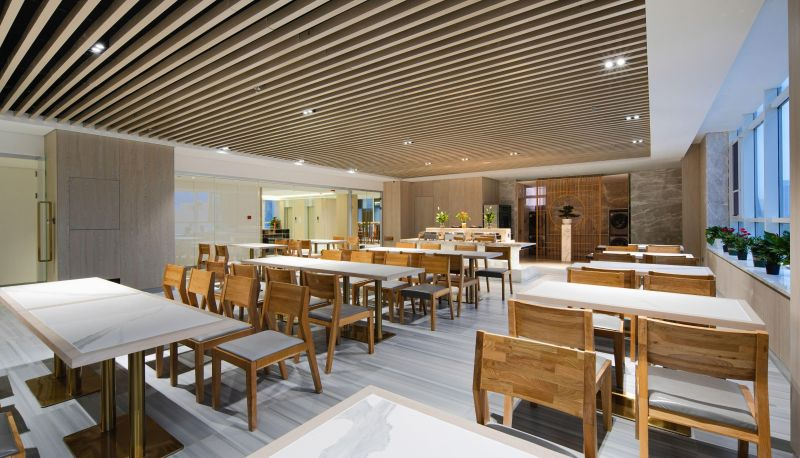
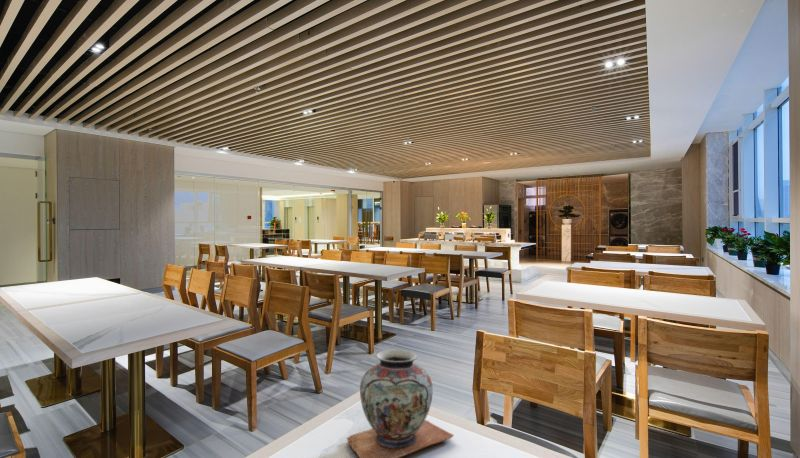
+ decorative vase [346,349,455,458]
